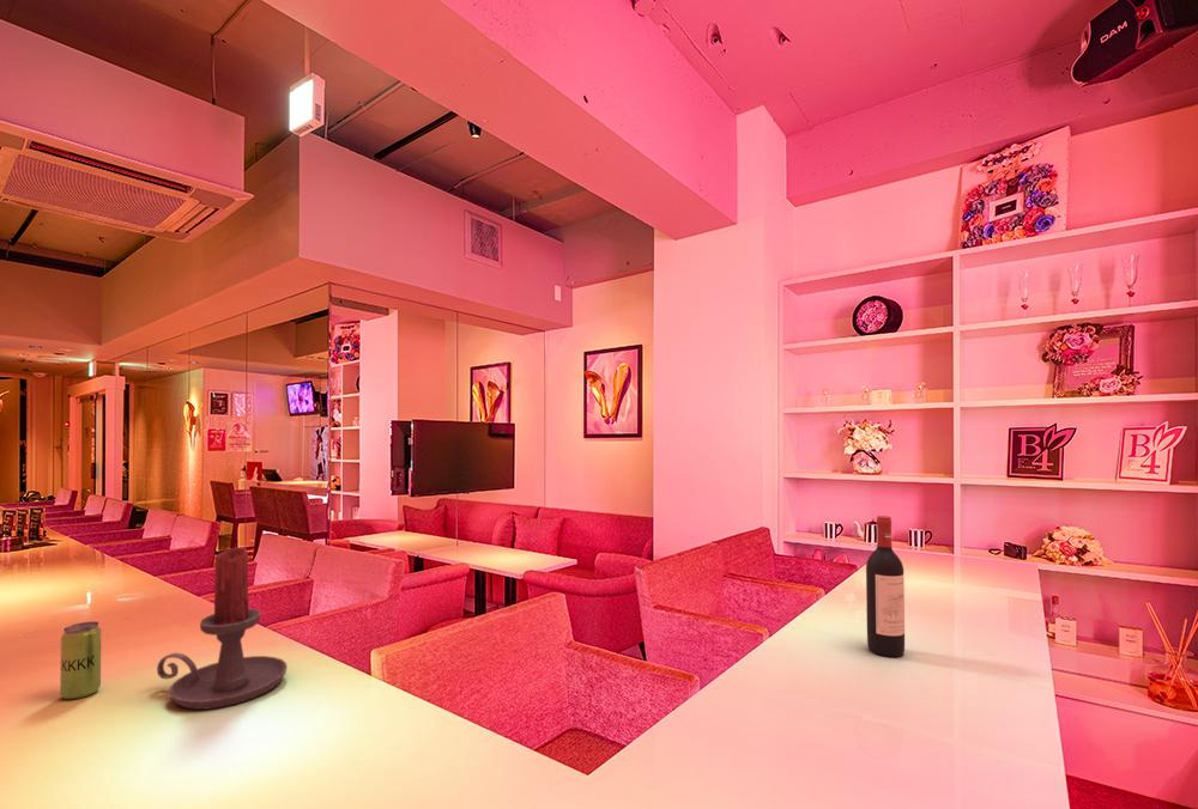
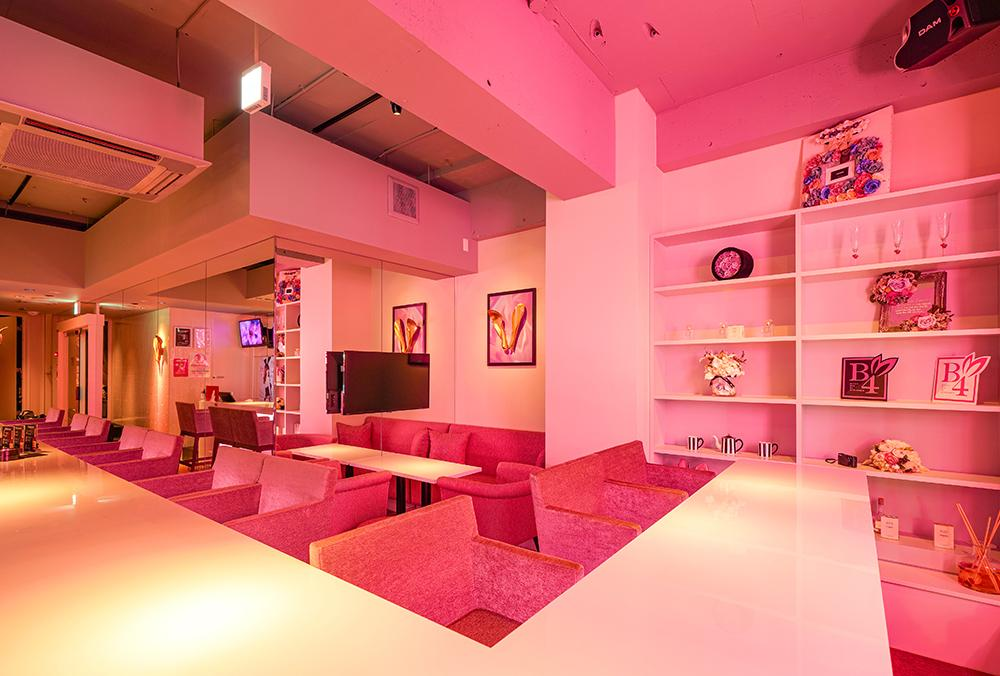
- wine bottle [865,515,906,658]
- candle holder [156,547,289,711]
- beverage can [59,620,102,700]
